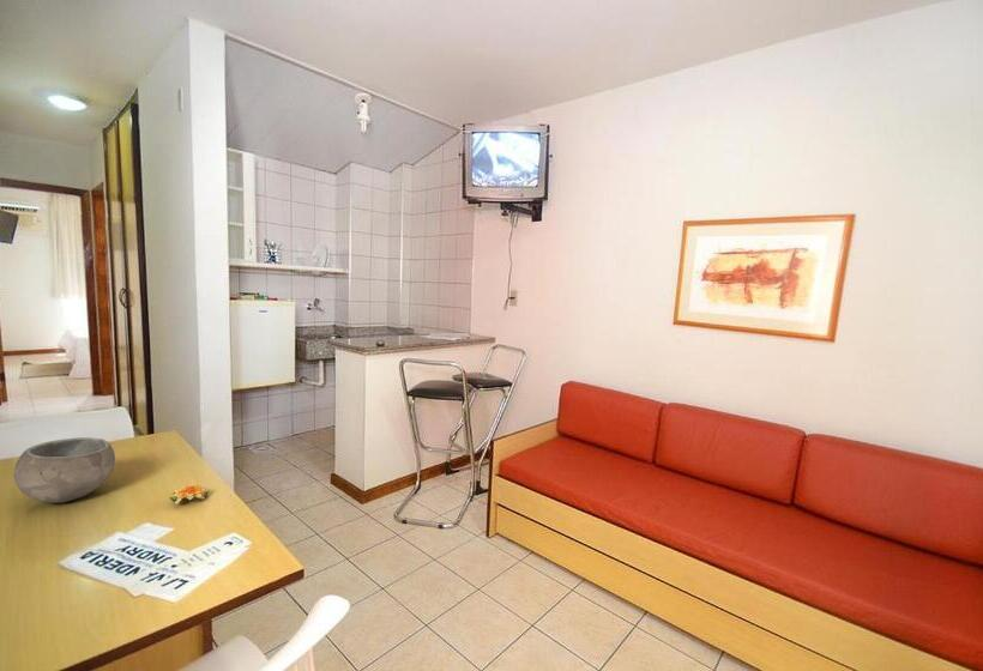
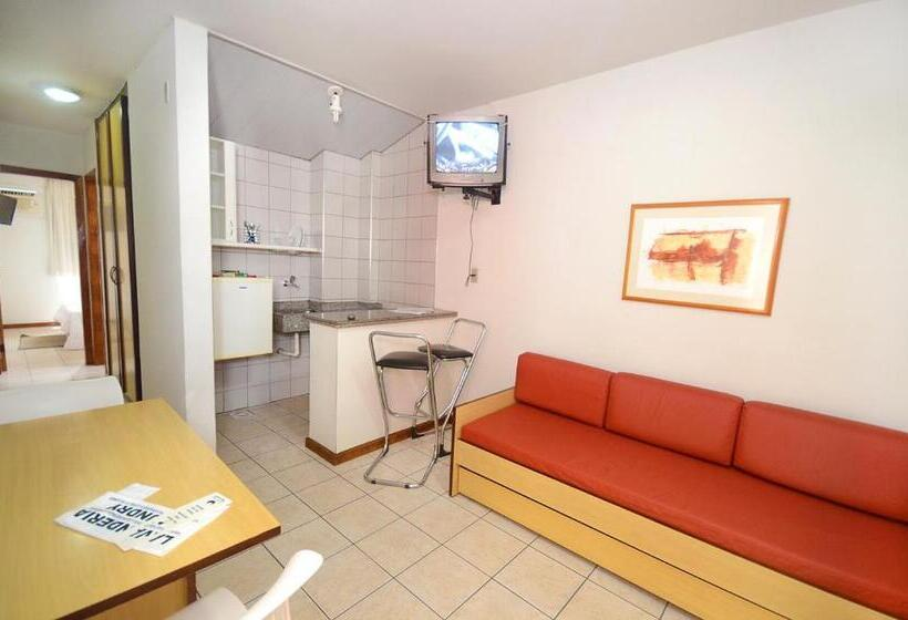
- flower [169,483,209,506]
- bowl [13,436,116,504]
